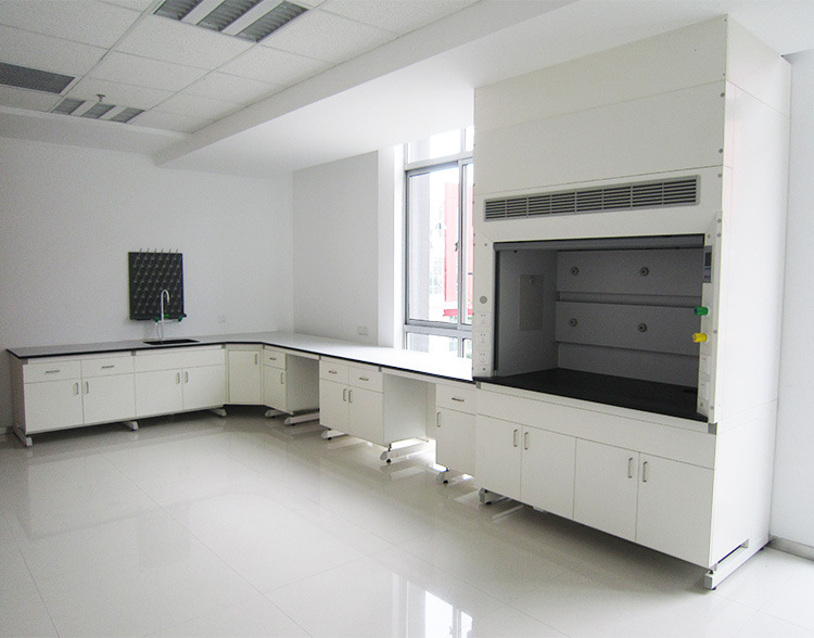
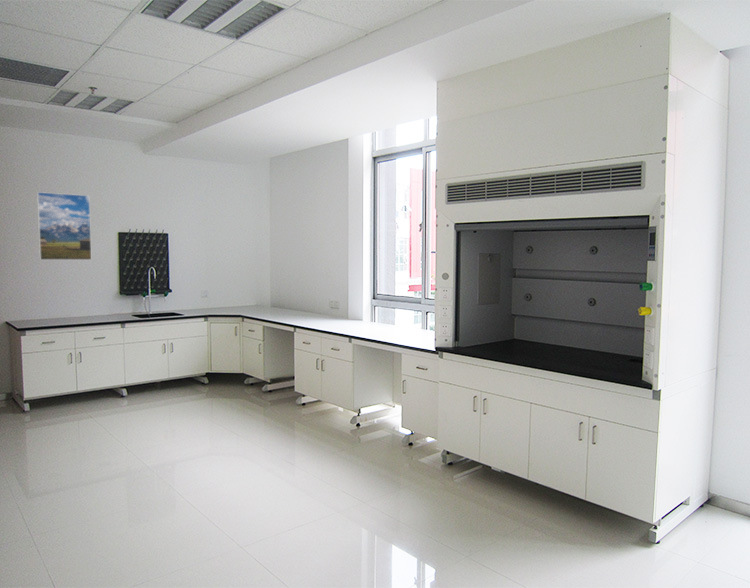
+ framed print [36,191,93,261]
